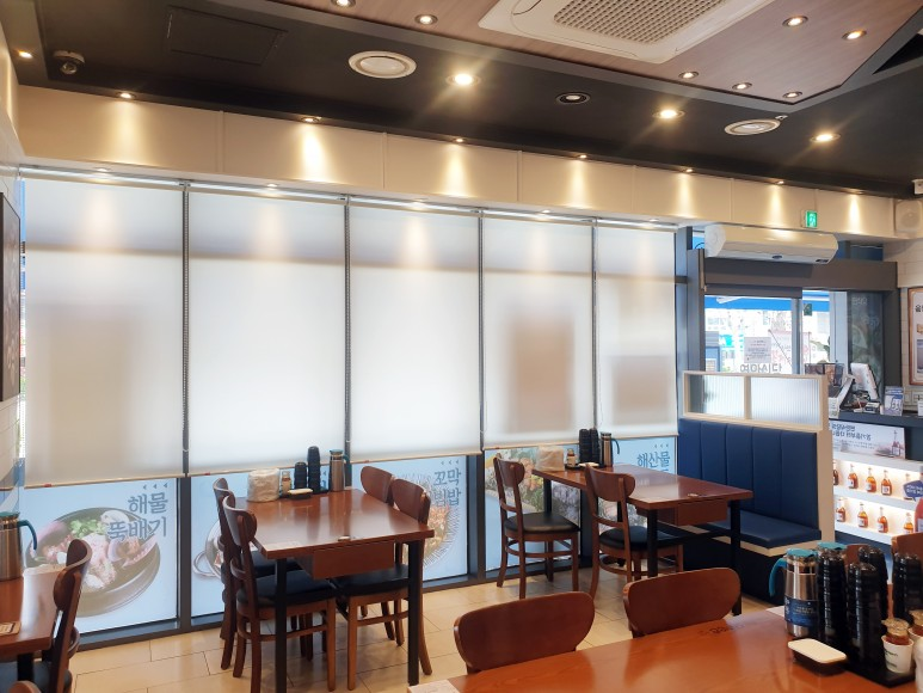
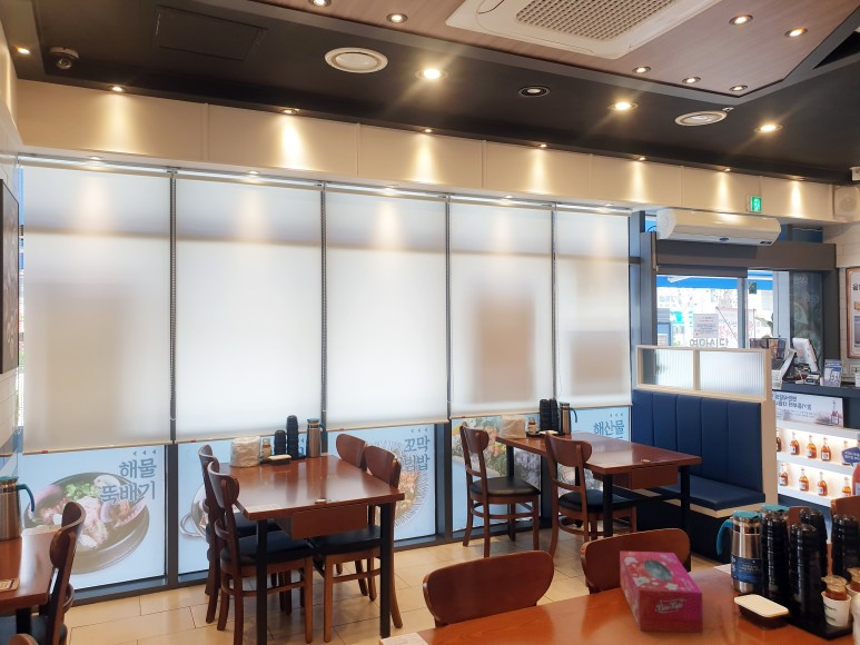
+ tissue box [619,550,704,634]
